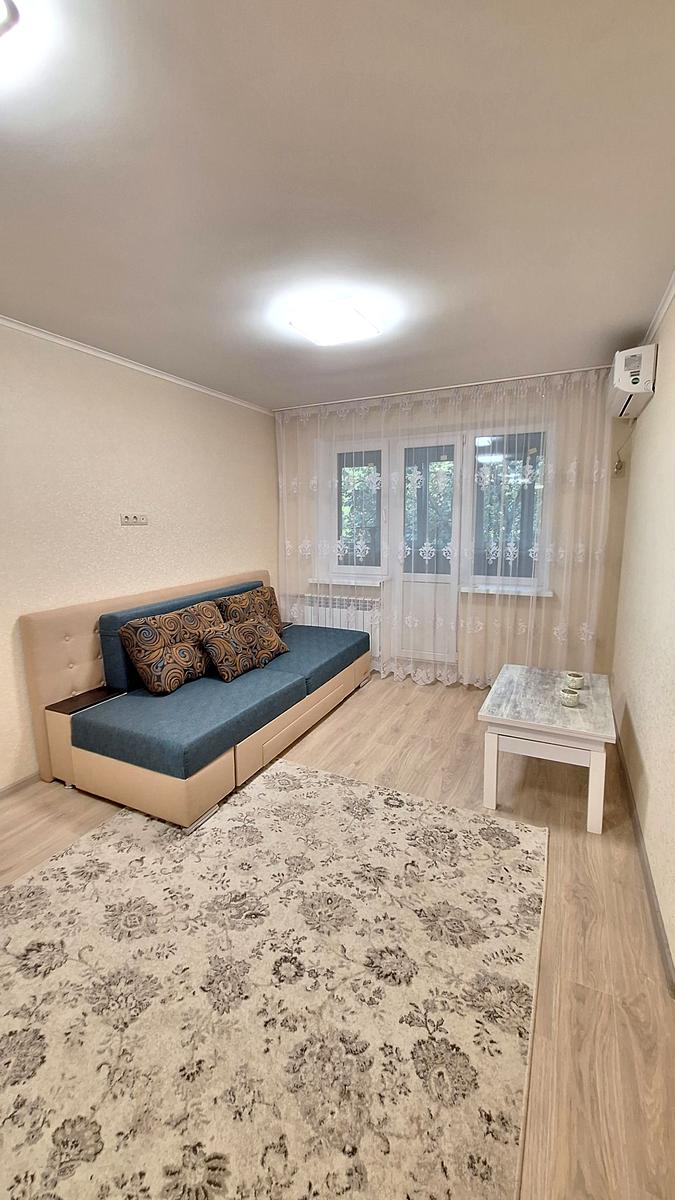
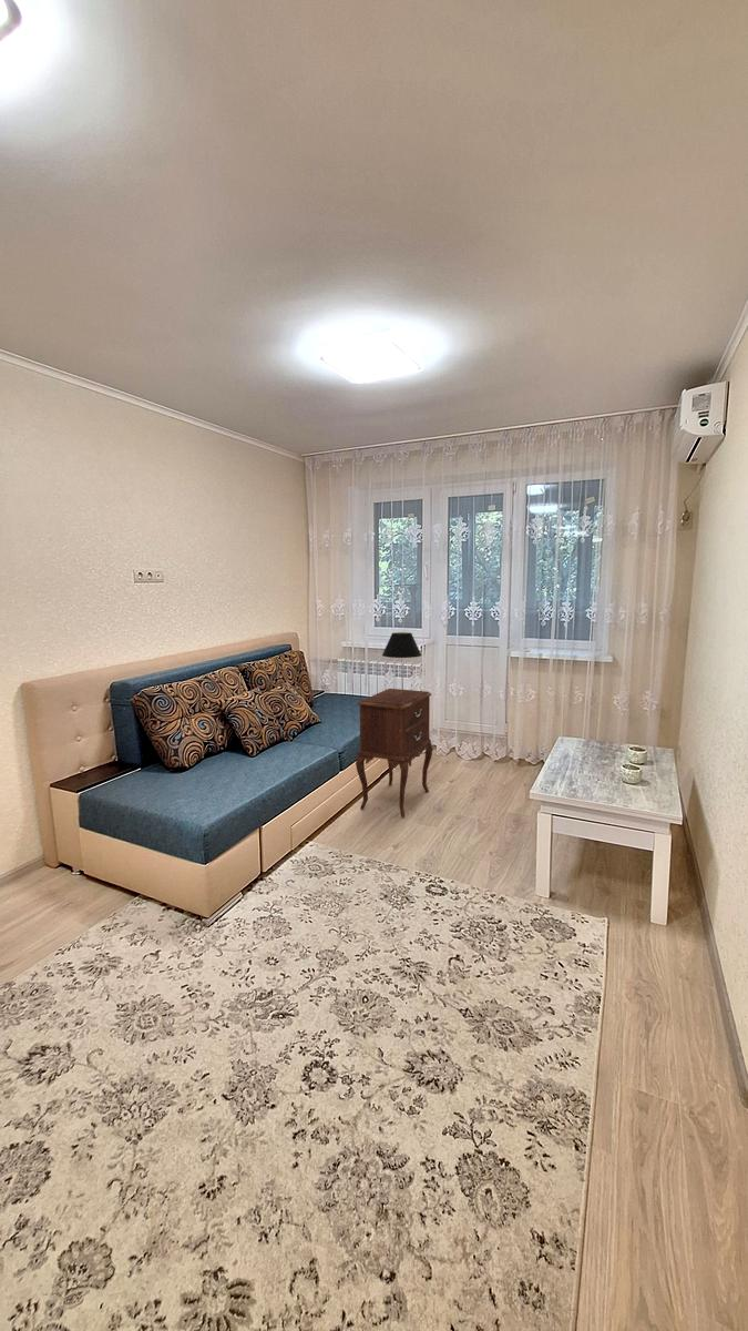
+ table lamp [381,631,422,695]
+ nightstand [355,688,434,819]
